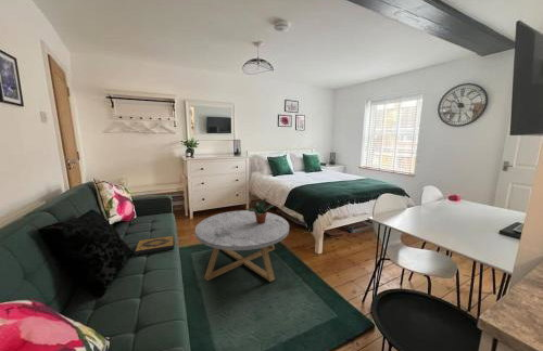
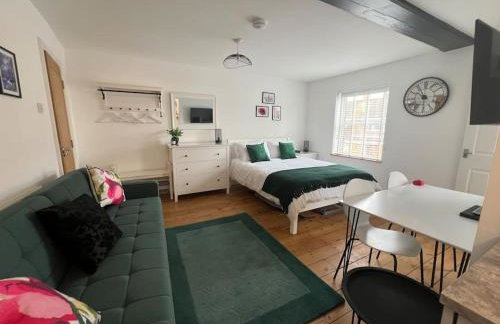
- coffee table [194,209,290,283]
- hardback book [134,235,175,256]
- potted plant [245,197,275,224]
